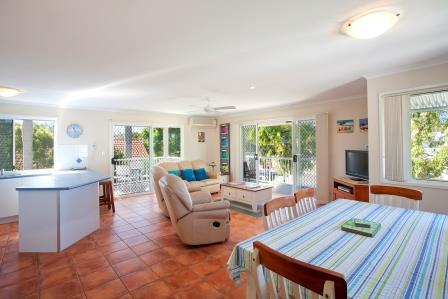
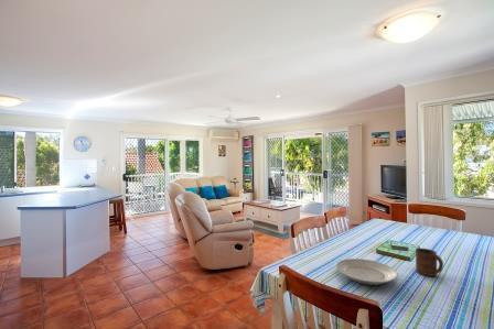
+ cup [415,248,444,277]
+ plate [335,257,399,286]
